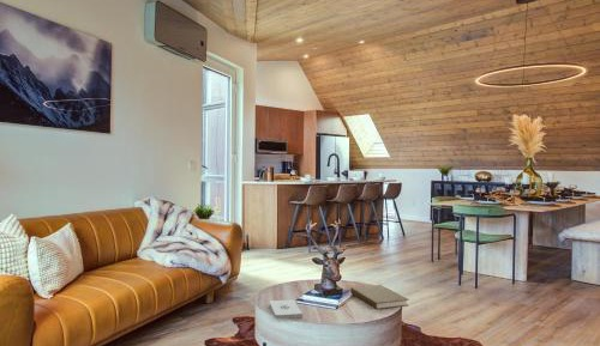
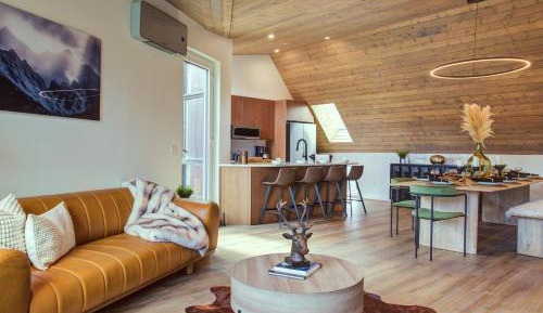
- notepad [269,298,304,320]
- book [349,284,410,310]
